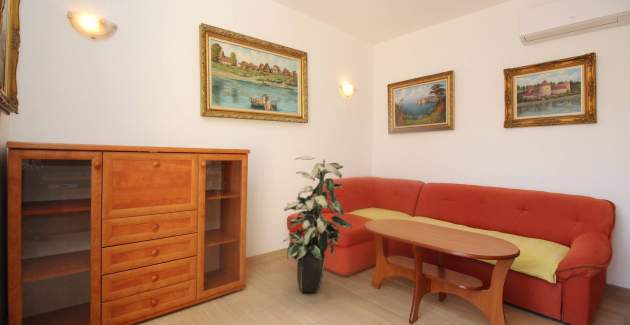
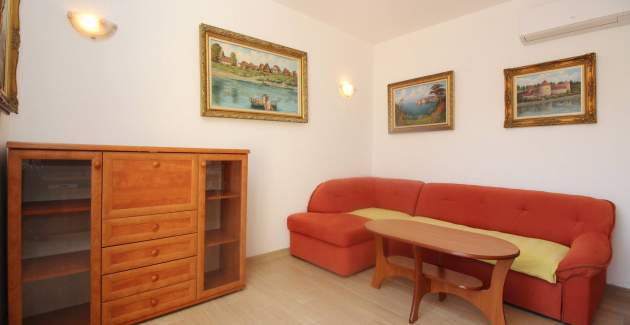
- indoor plant [282,155,353,294]
